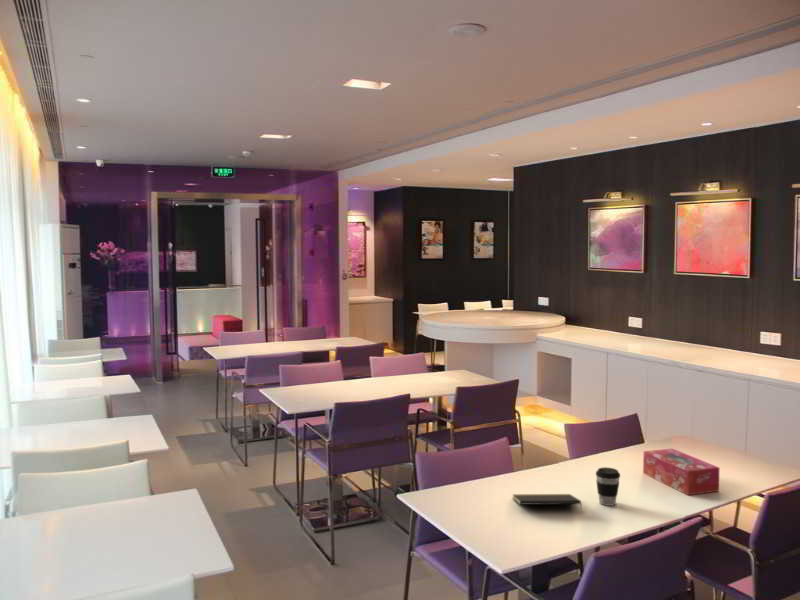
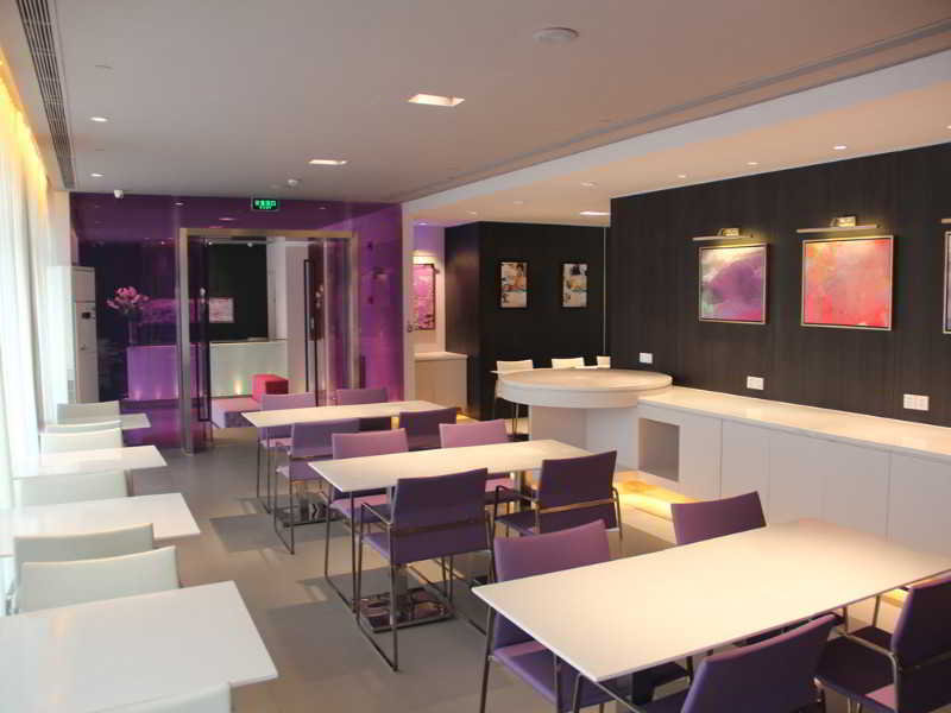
- notepad [511,493,583,512]
- coffee cup [595,466,621,507]
- tissue box [642,447,721,496]
